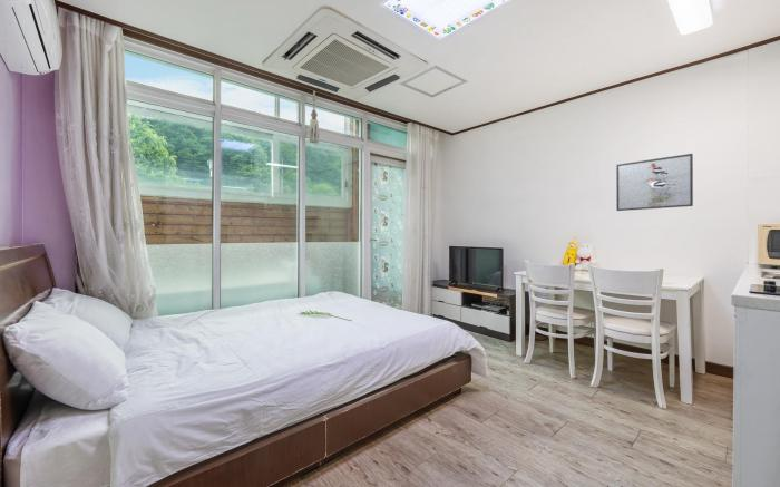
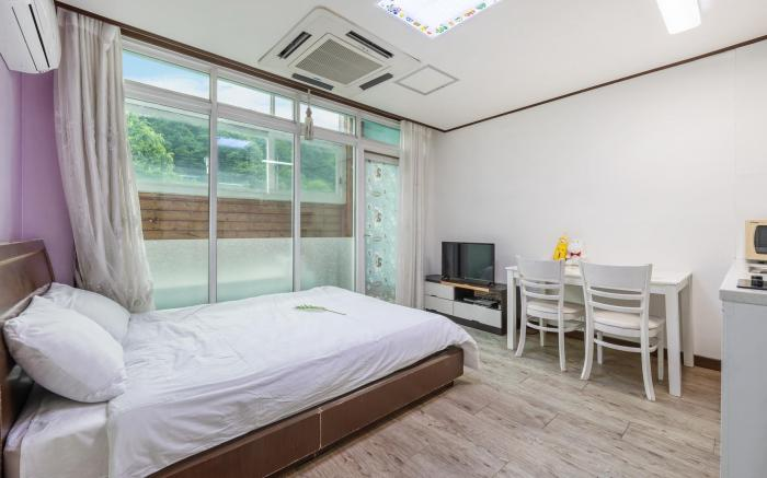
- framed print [615,153,694,212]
